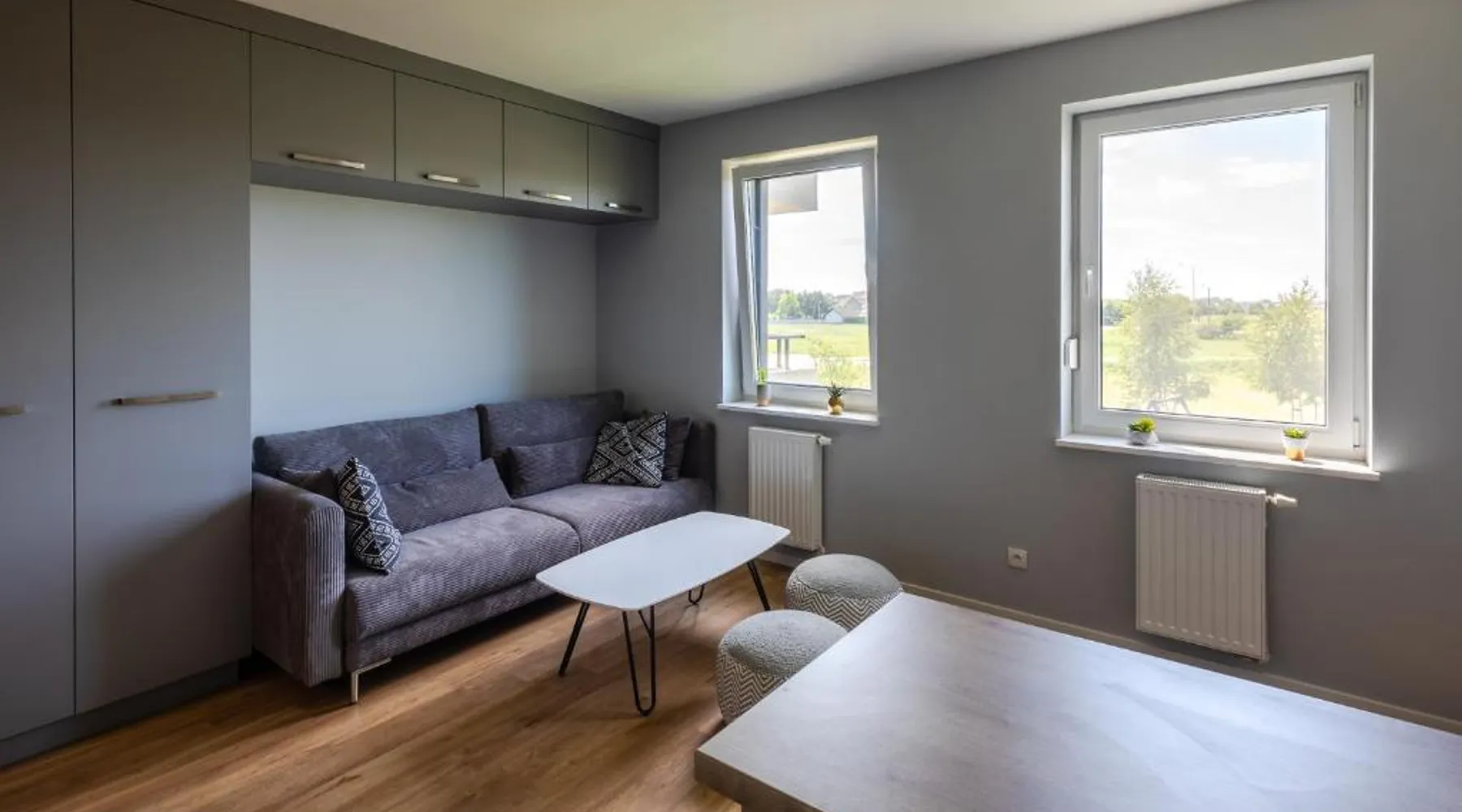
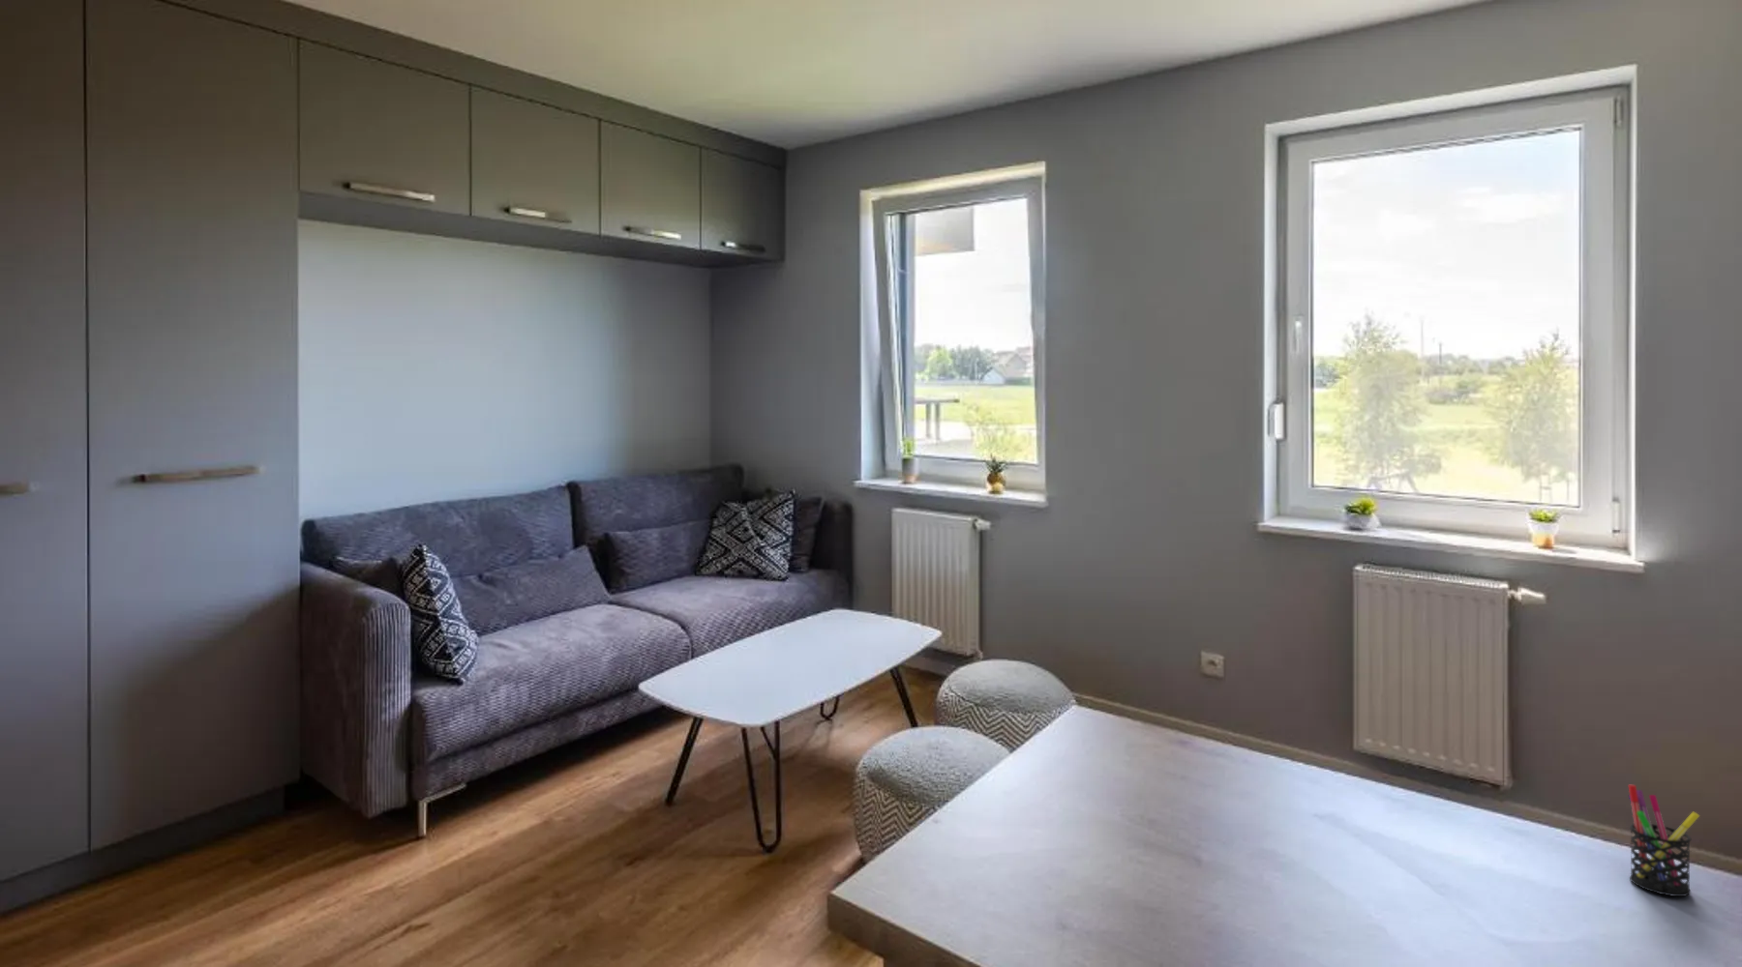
+ pen holder [1628,785,1700,898]
